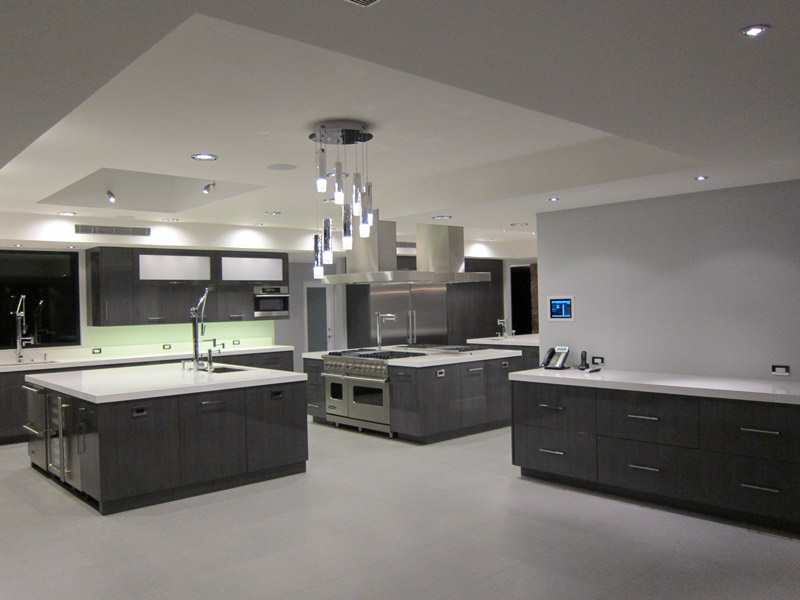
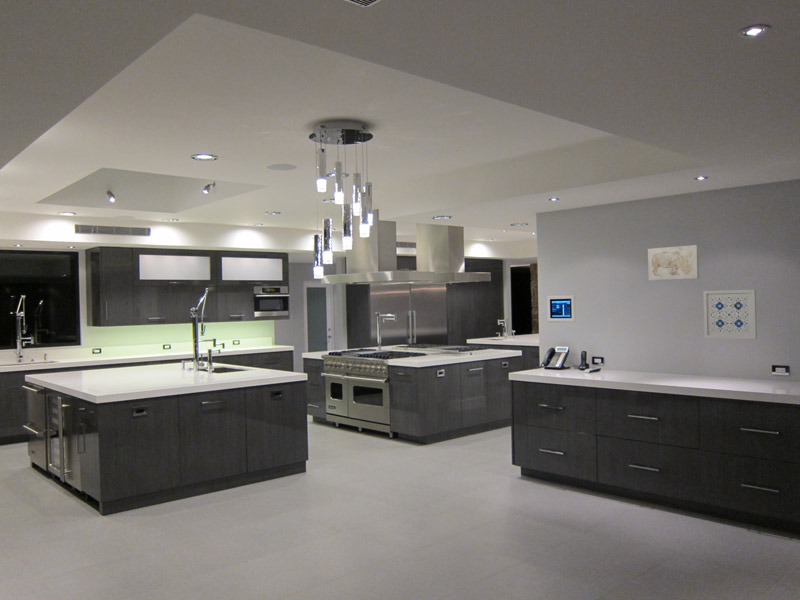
+ wall art [702,289,758,340]
+ wall art [647,244,700,281]
